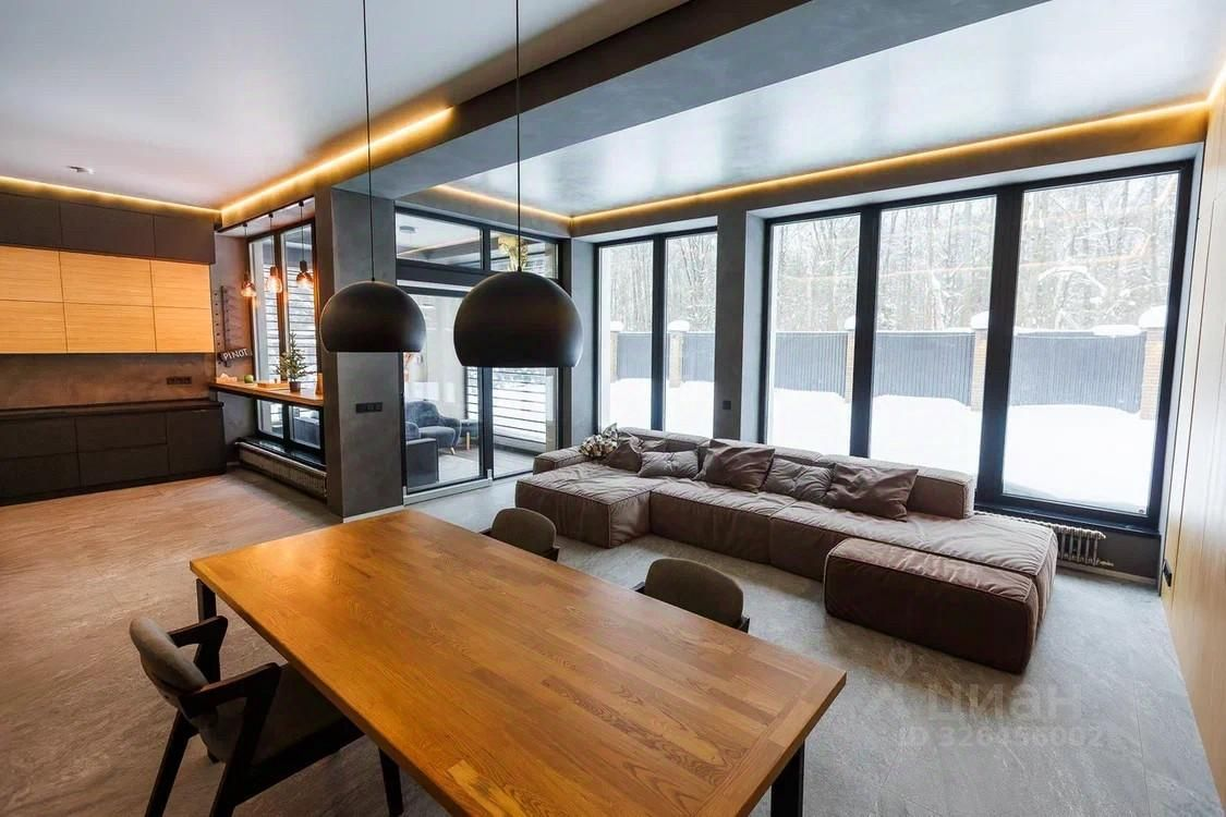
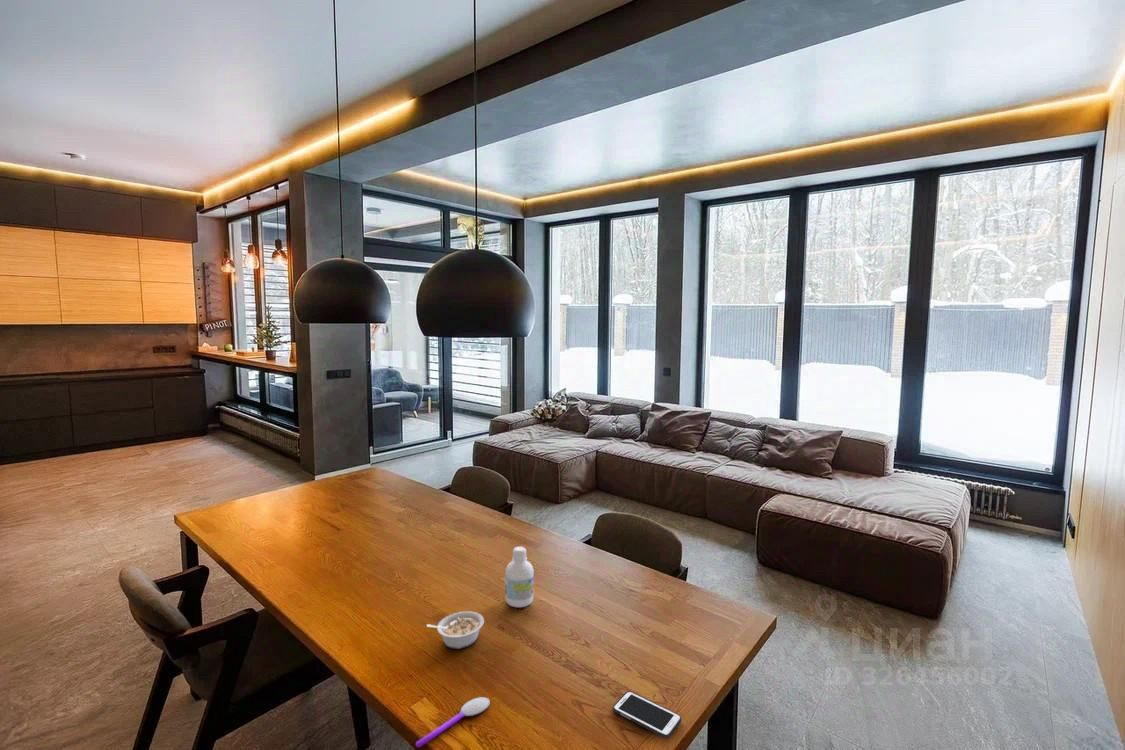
+ bottle [504,546,535,608]
+ spoon [415,696,491,748]
+ legume [426,610,485,650]
+ cell phone [612,690,682,739]
